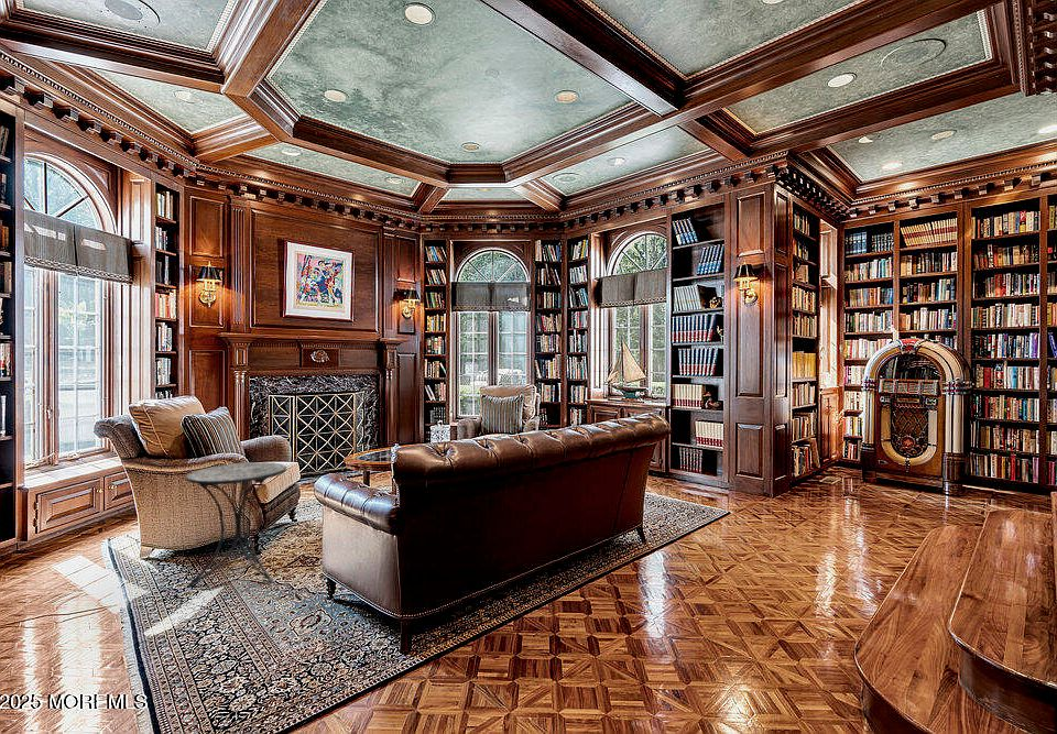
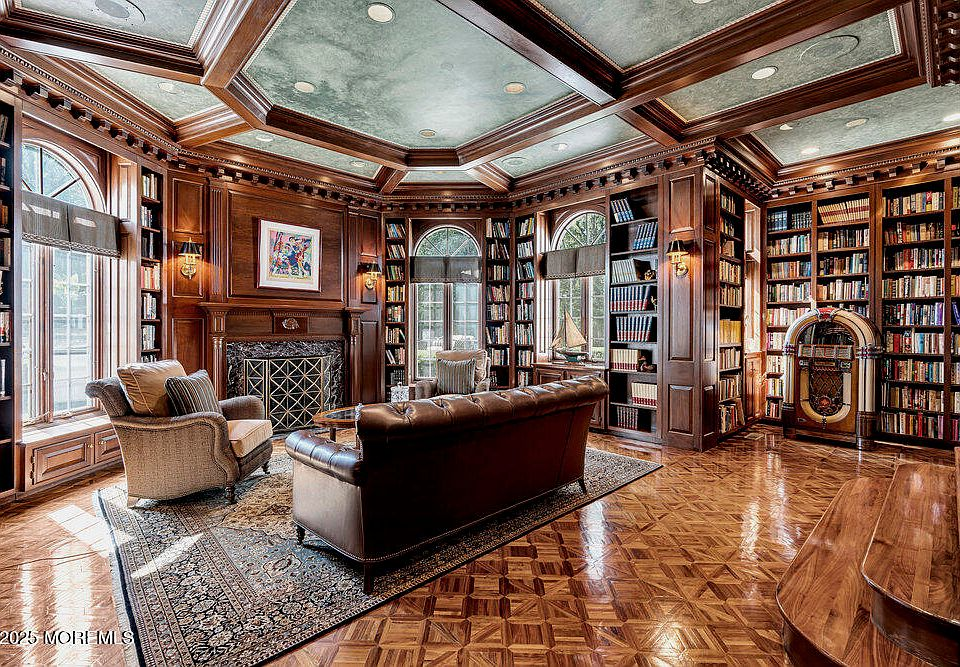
- side table [184,461,287,588]
